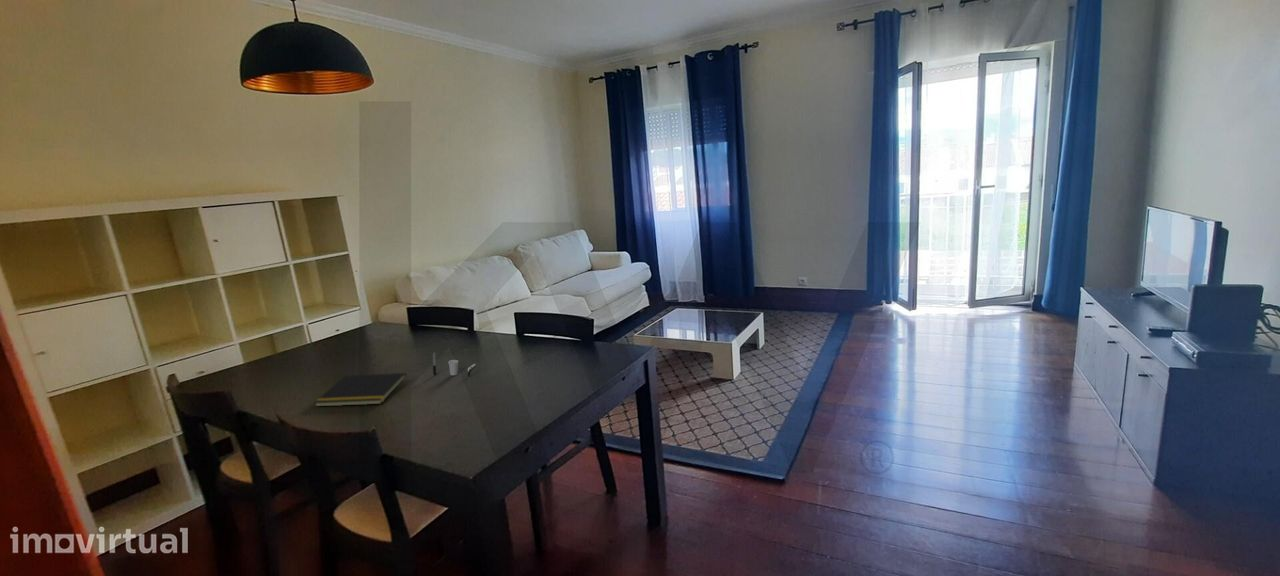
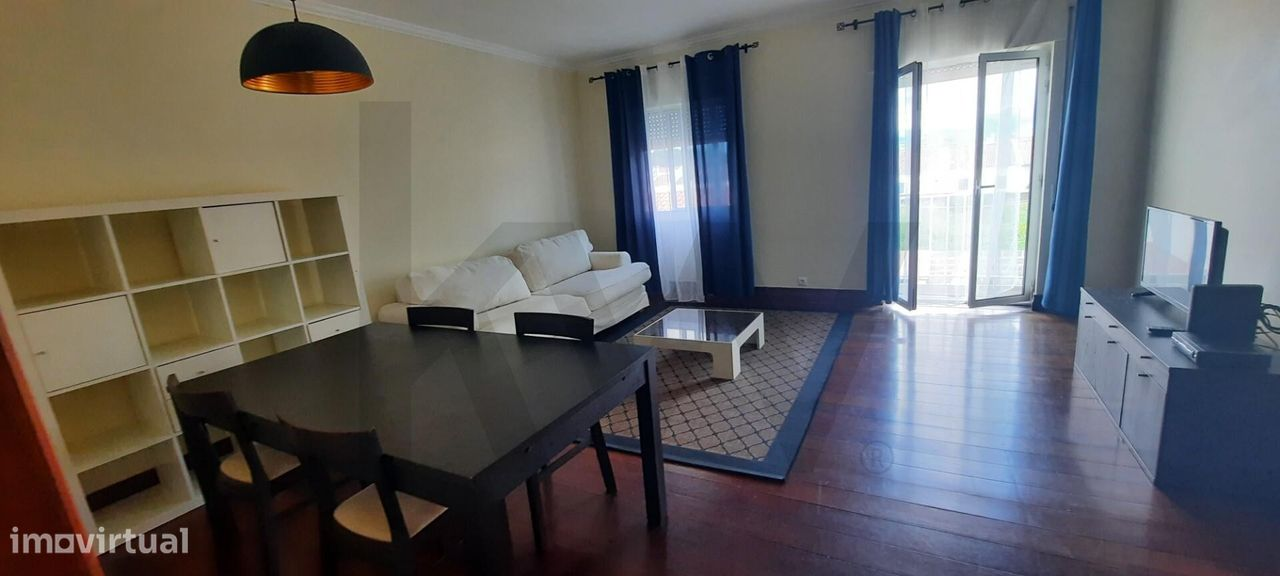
- cup [432,352,477,378]
- notepad [313,372,408,408]
